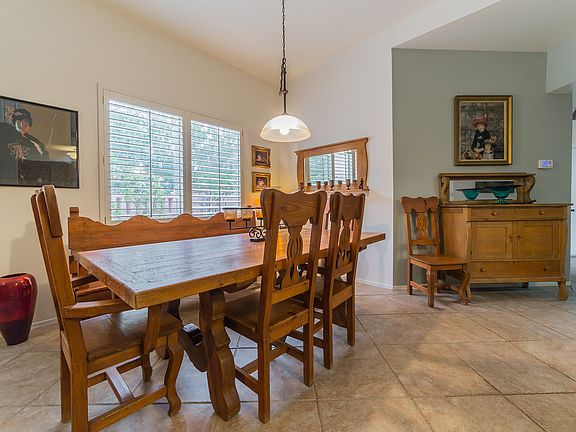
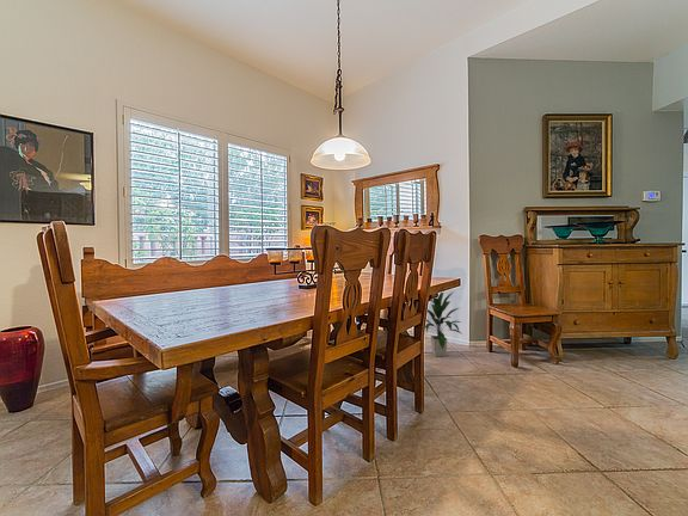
+ indoor plant [424,289,463,357]
